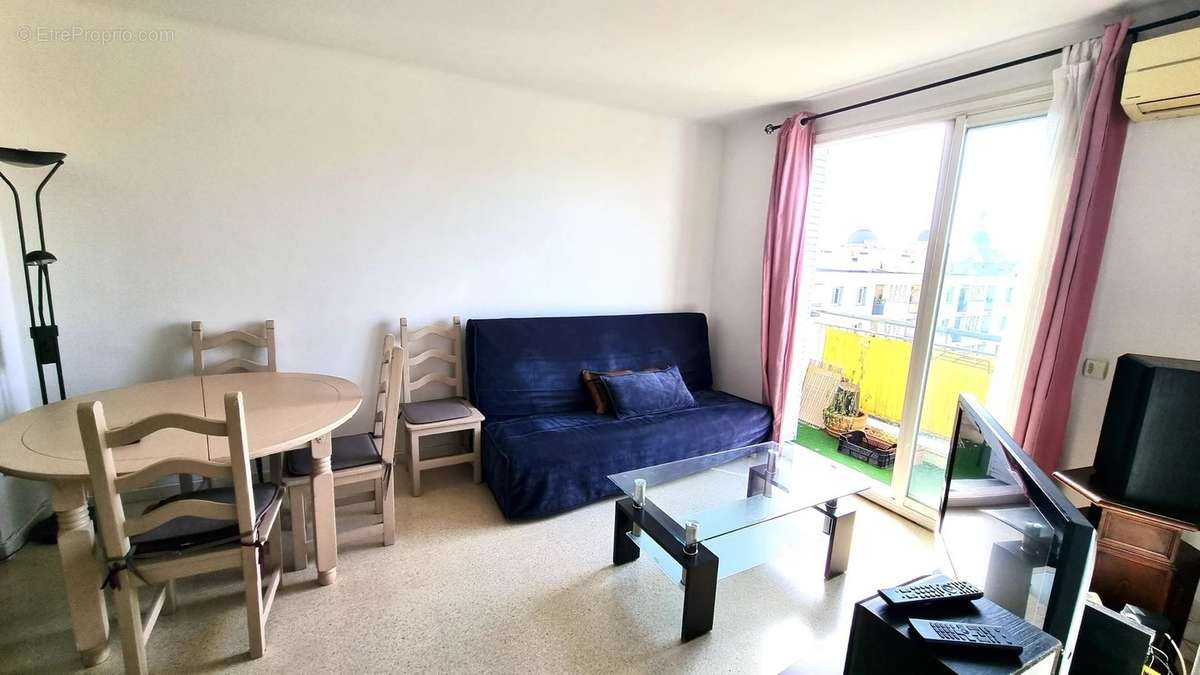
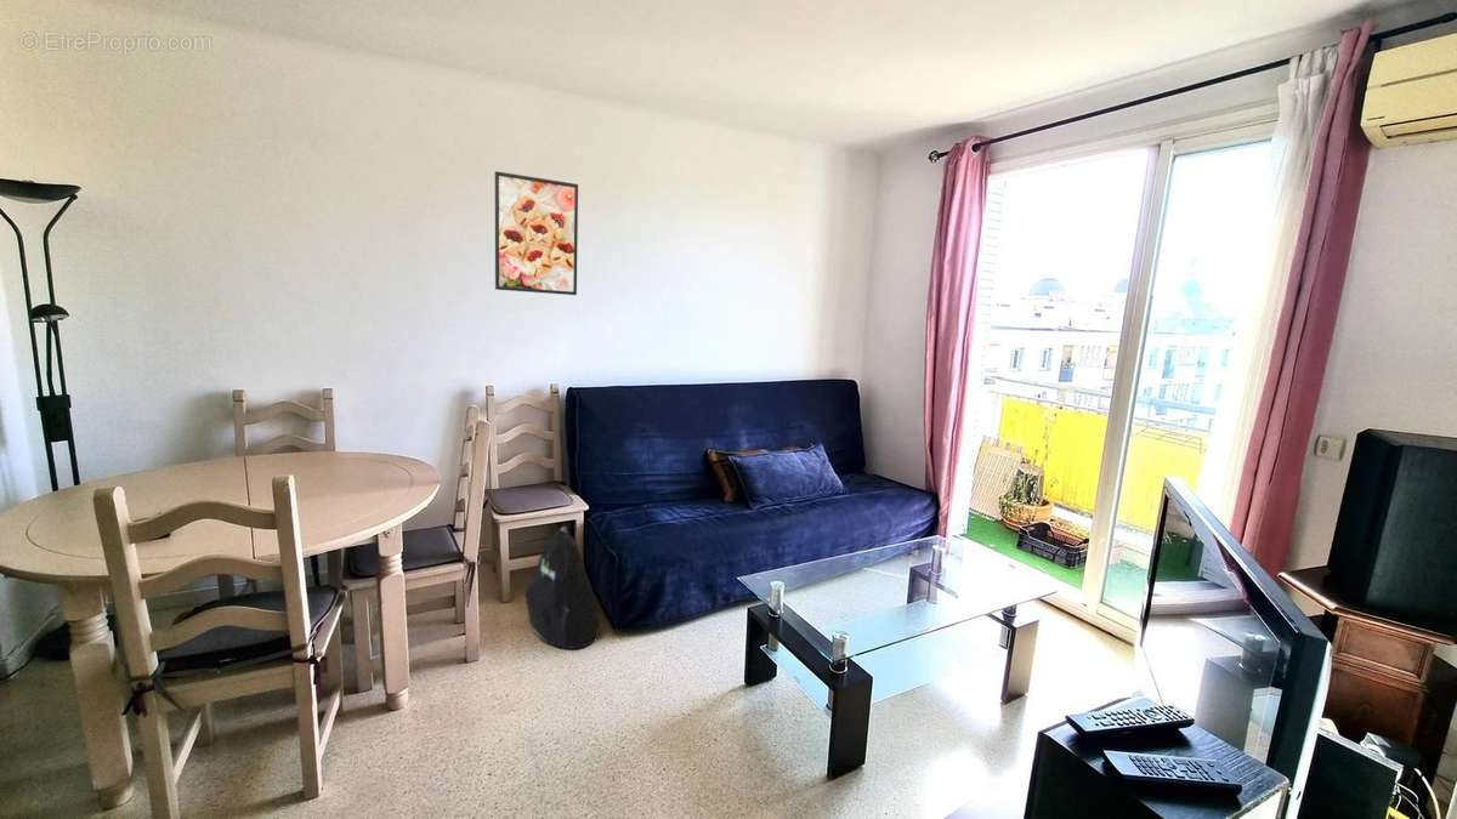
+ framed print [494,170,579,296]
+ backpack [523,525,601,649]
